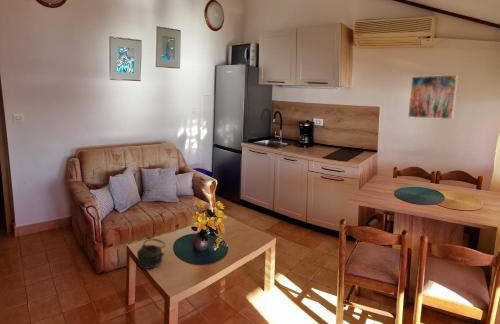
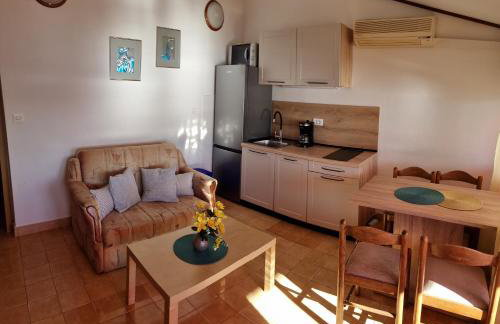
- teapot [136,238,166,270]
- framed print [407,74,459,120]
